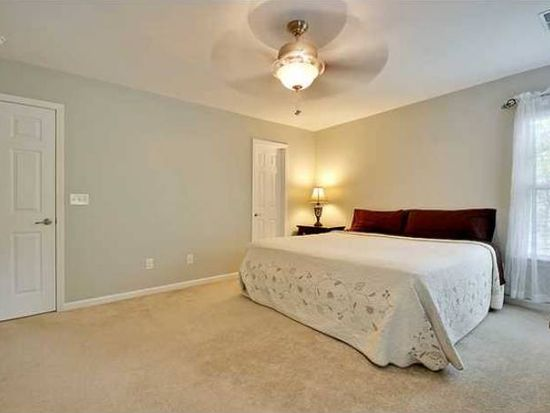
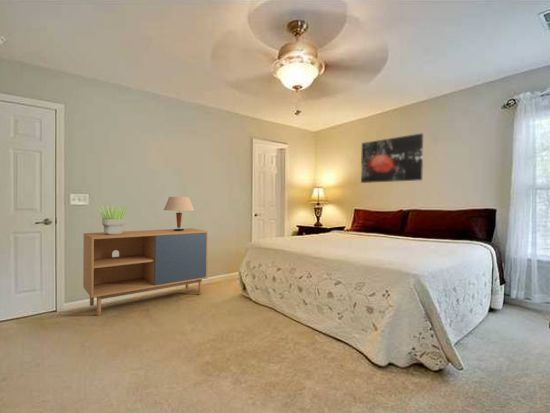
+ potted plant [97,205,131,235]
+ table lamp [163,196,195,231]
+ storage cabinet [82,227,209,317]
+ wall art [360,132,424,184]
